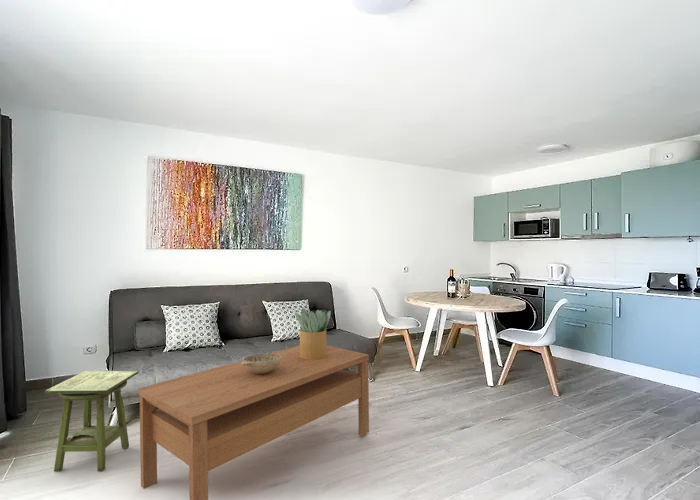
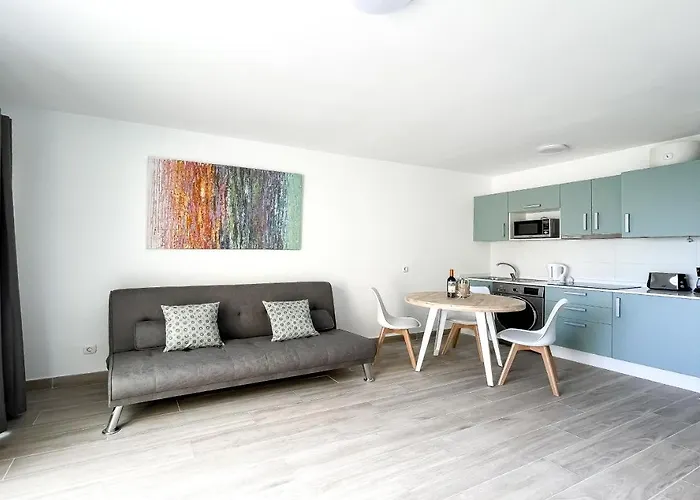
- potted plant [294,307,332,360]
- coffee table [138,345,370,500]
- decorative bowl [241,352,284,374]
- side table [44,370,139,472]
